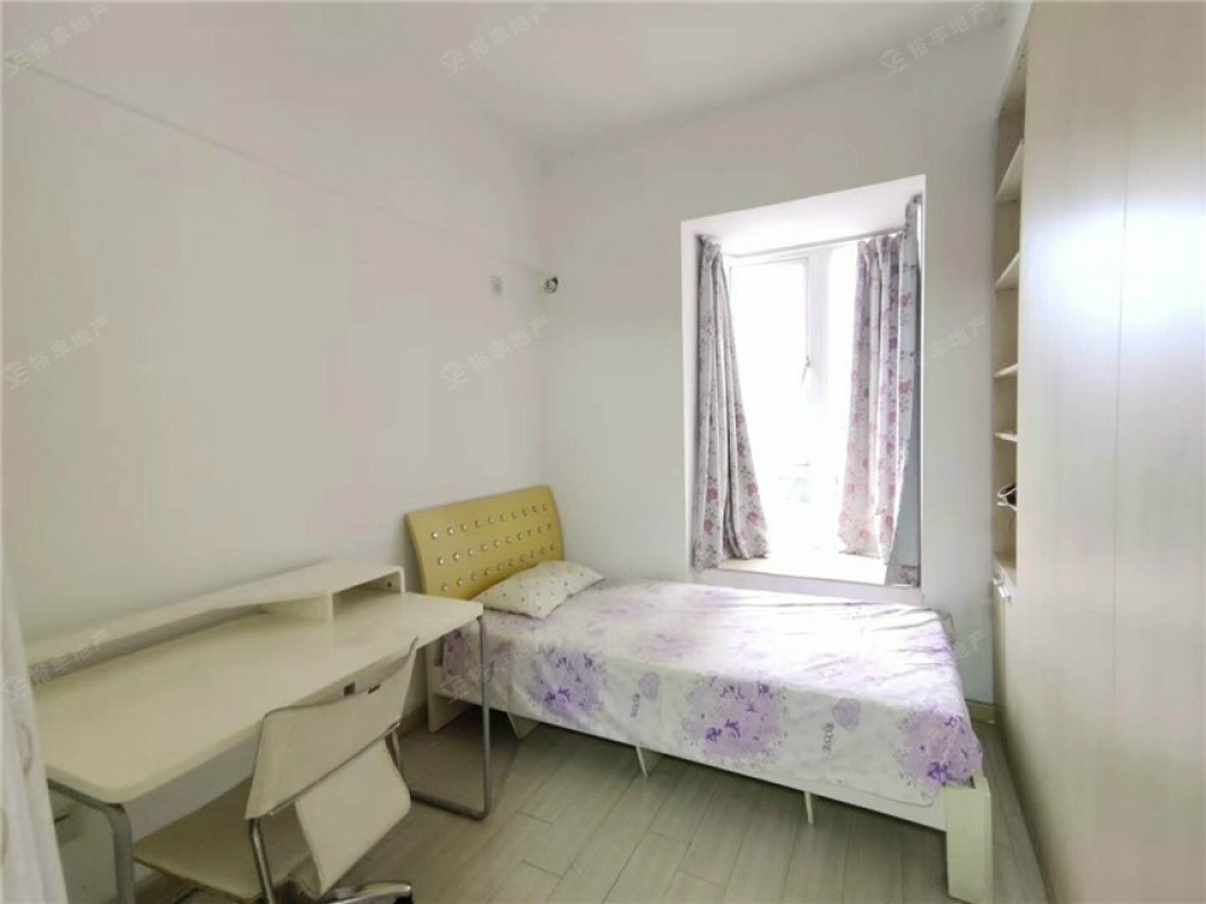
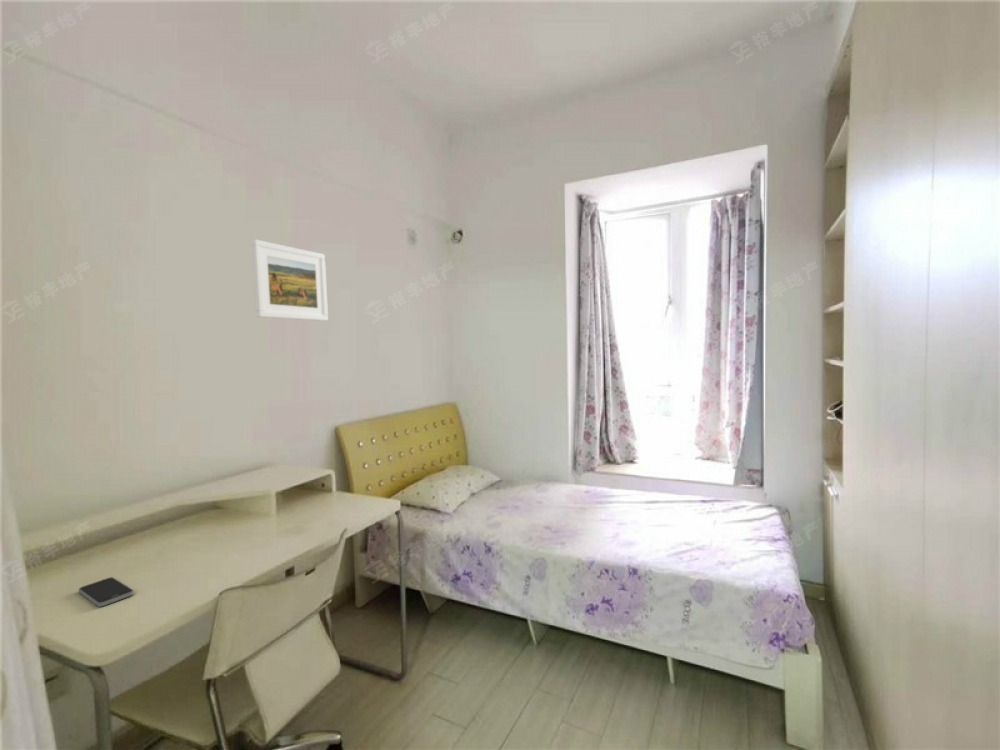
+ smartphone [78,576,135,608]
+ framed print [251,238,329,322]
